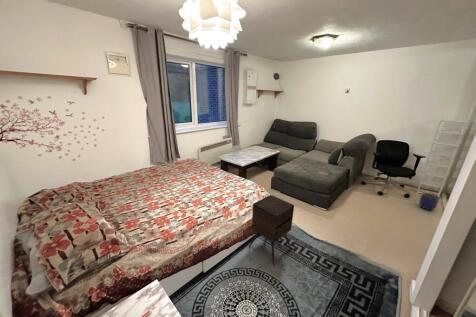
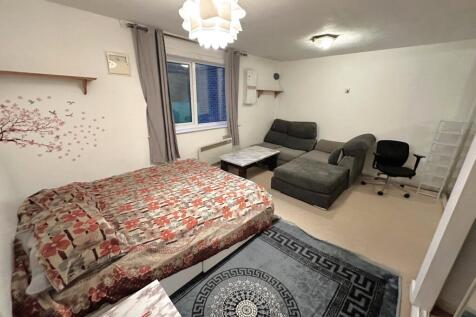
- side table [248,194,295,266]
- planter [418,191,441,211]
